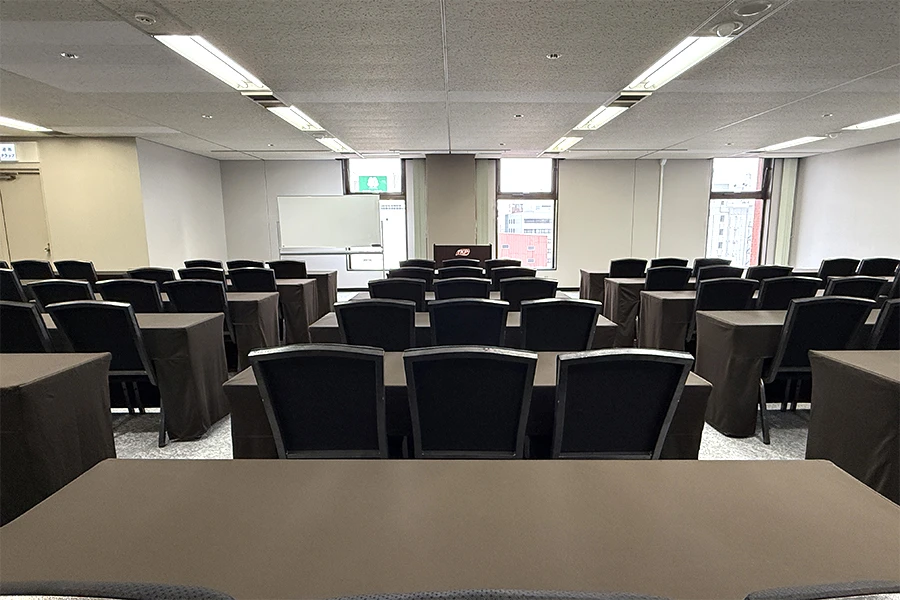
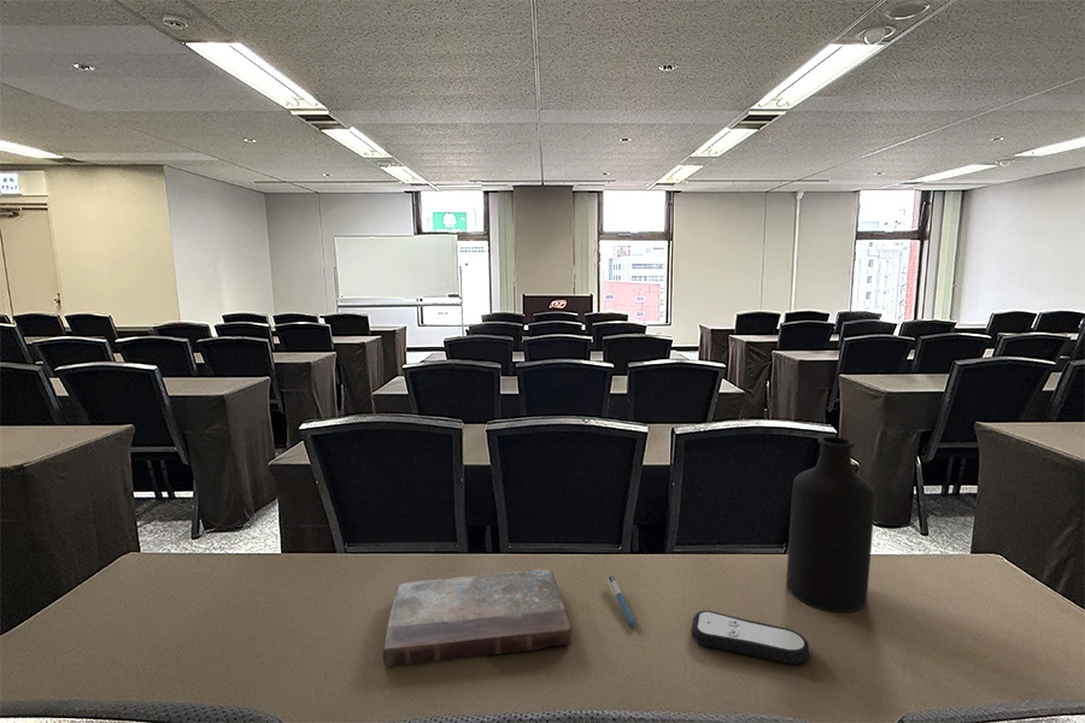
+ pen [608,574,637,629]
+ remote control [690,610,811,665]
+ bottle [785,435,876,613]
+ book [382,569,573,666]
